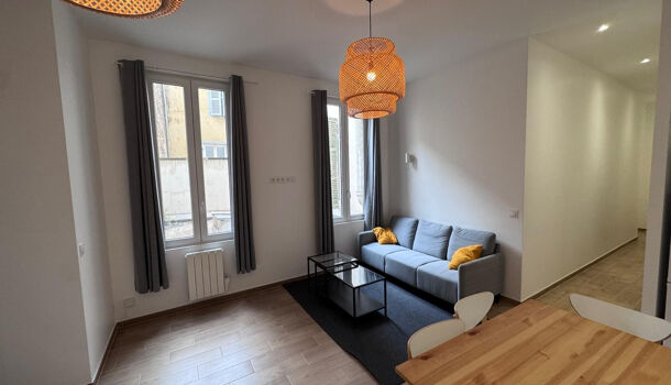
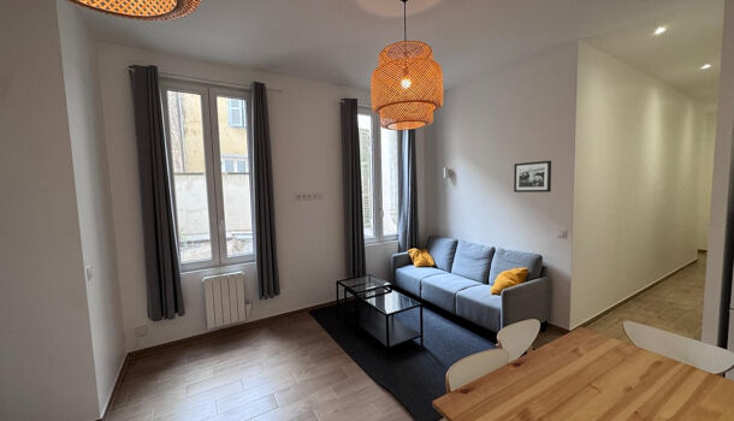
+ picture frame [513,160,552,194]
